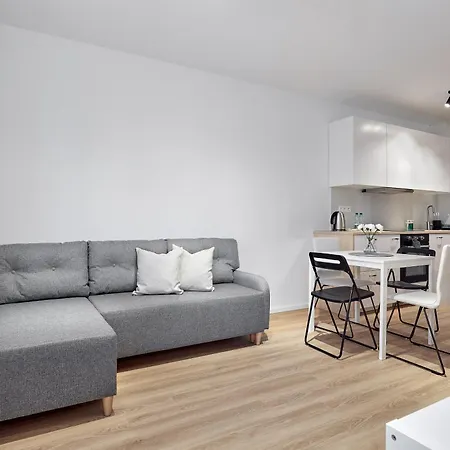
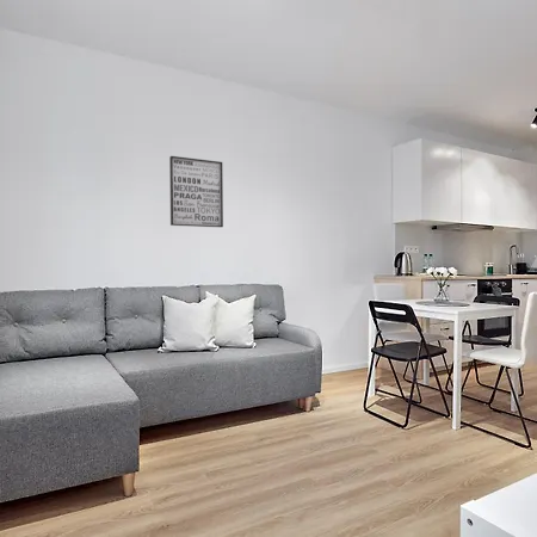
+ wall art [168,155,224,228]
